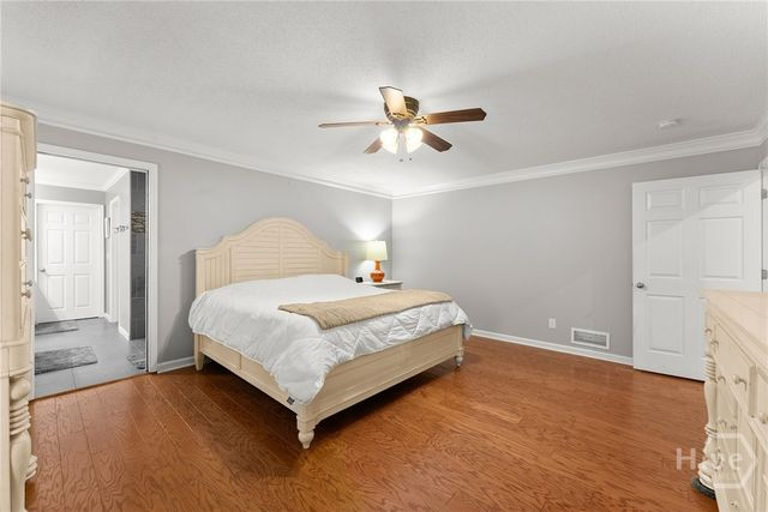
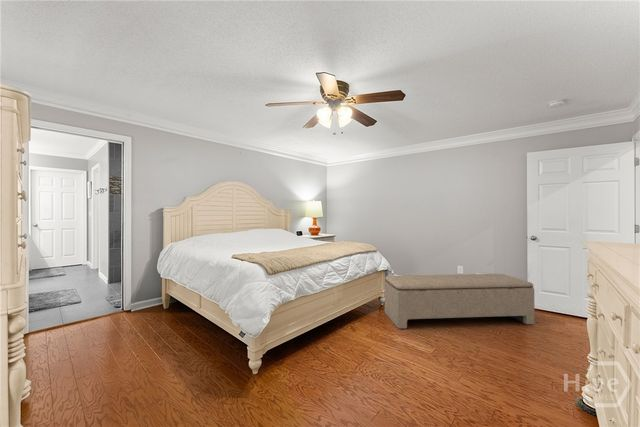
+ bench [384,273,535,330]
